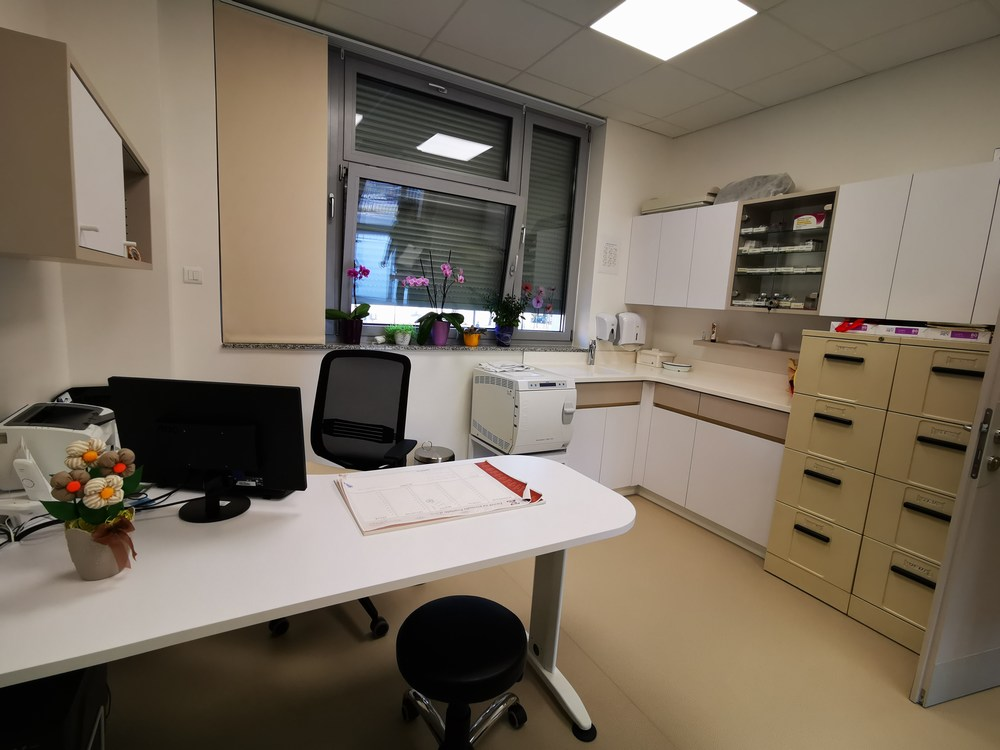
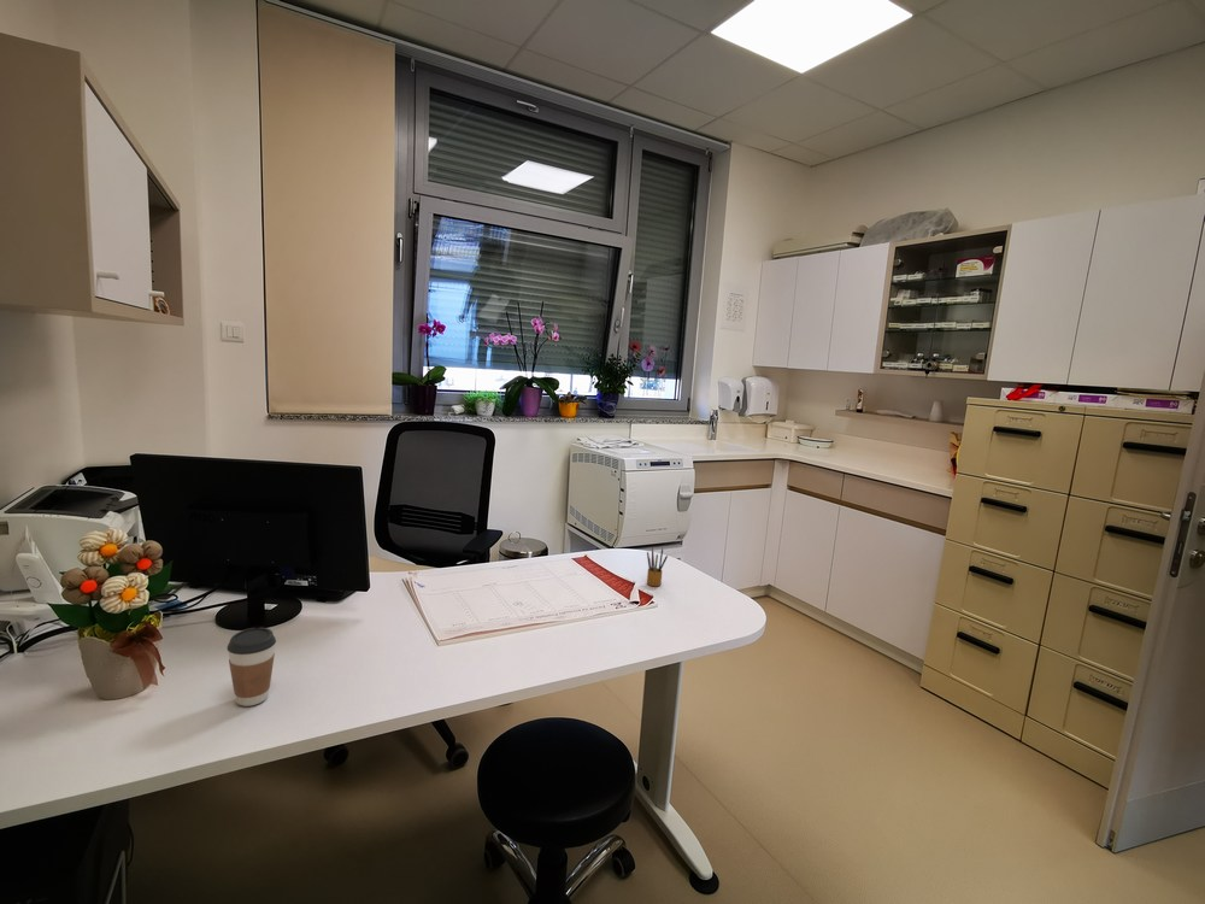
+ coffee cup [227,627,277,708]
+ pencil box [646,546,669,587]
